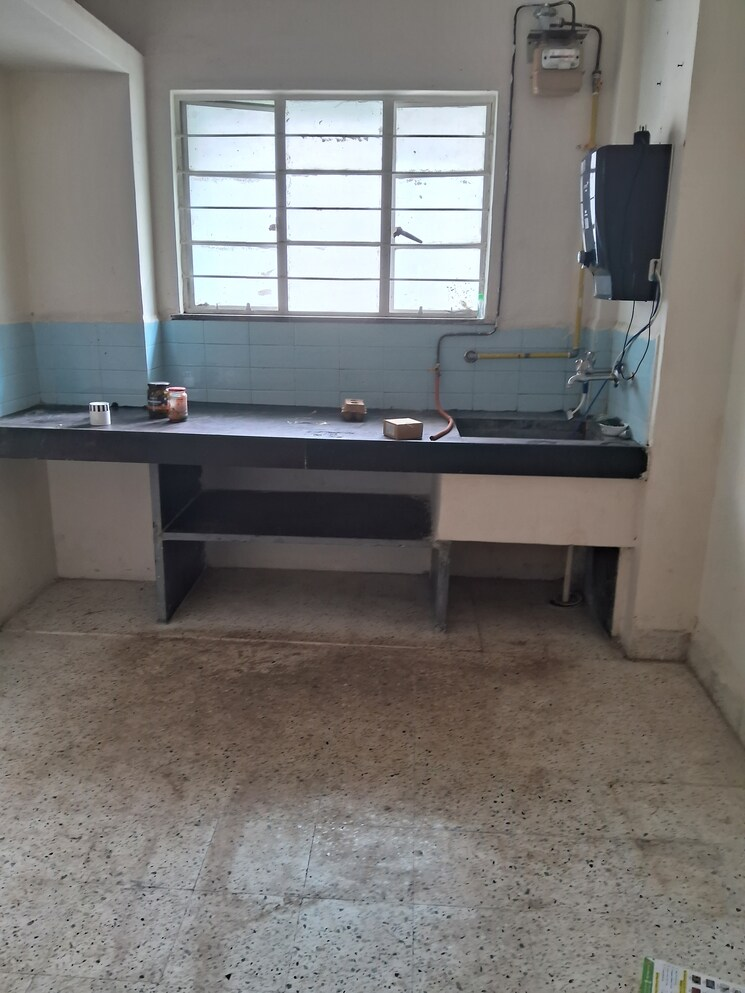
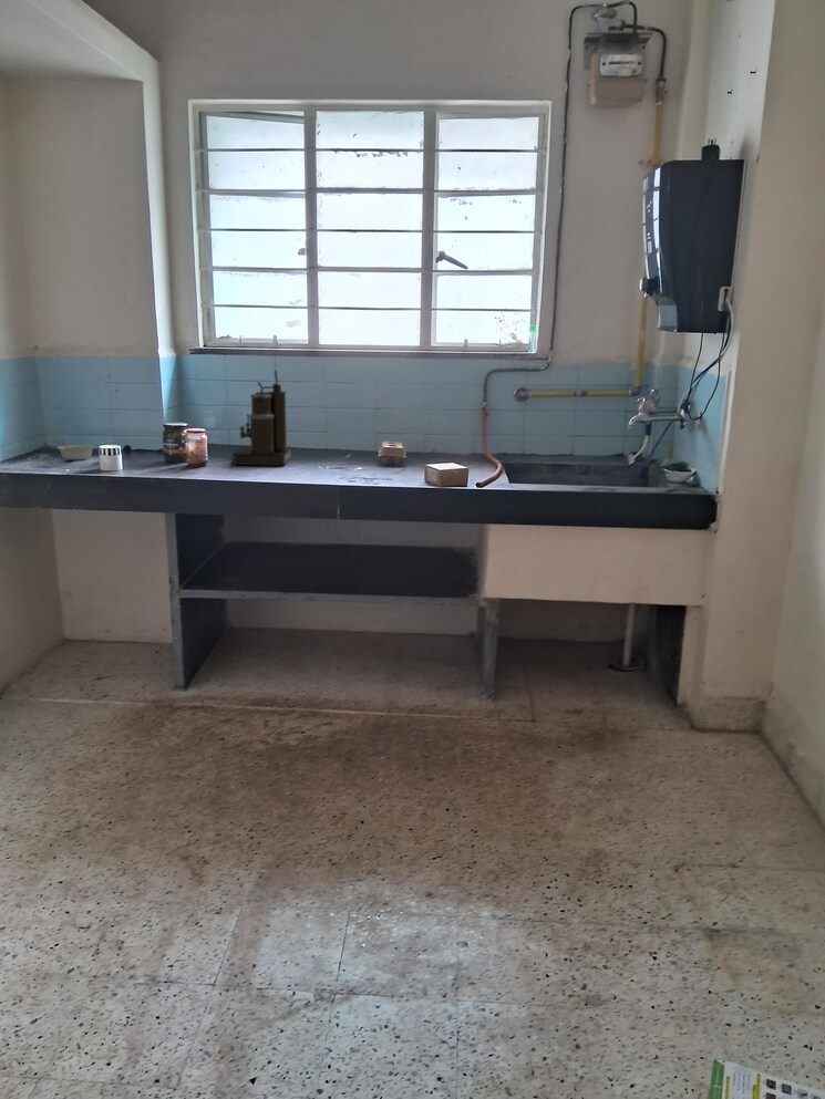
+ coffee maker [231,369,292,466]
+ legume [55,442,96,462]
